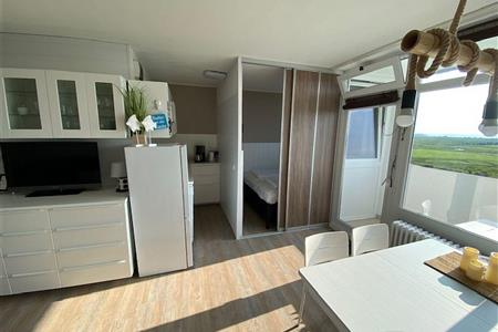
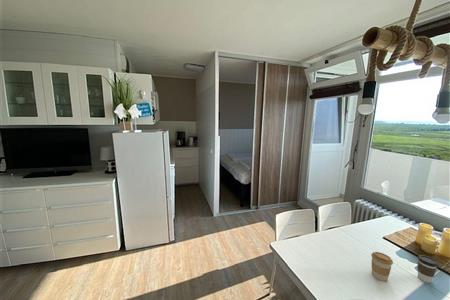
+ coffee cup [370,251,394,282]
+ coffee cup [417,254,439,284]
